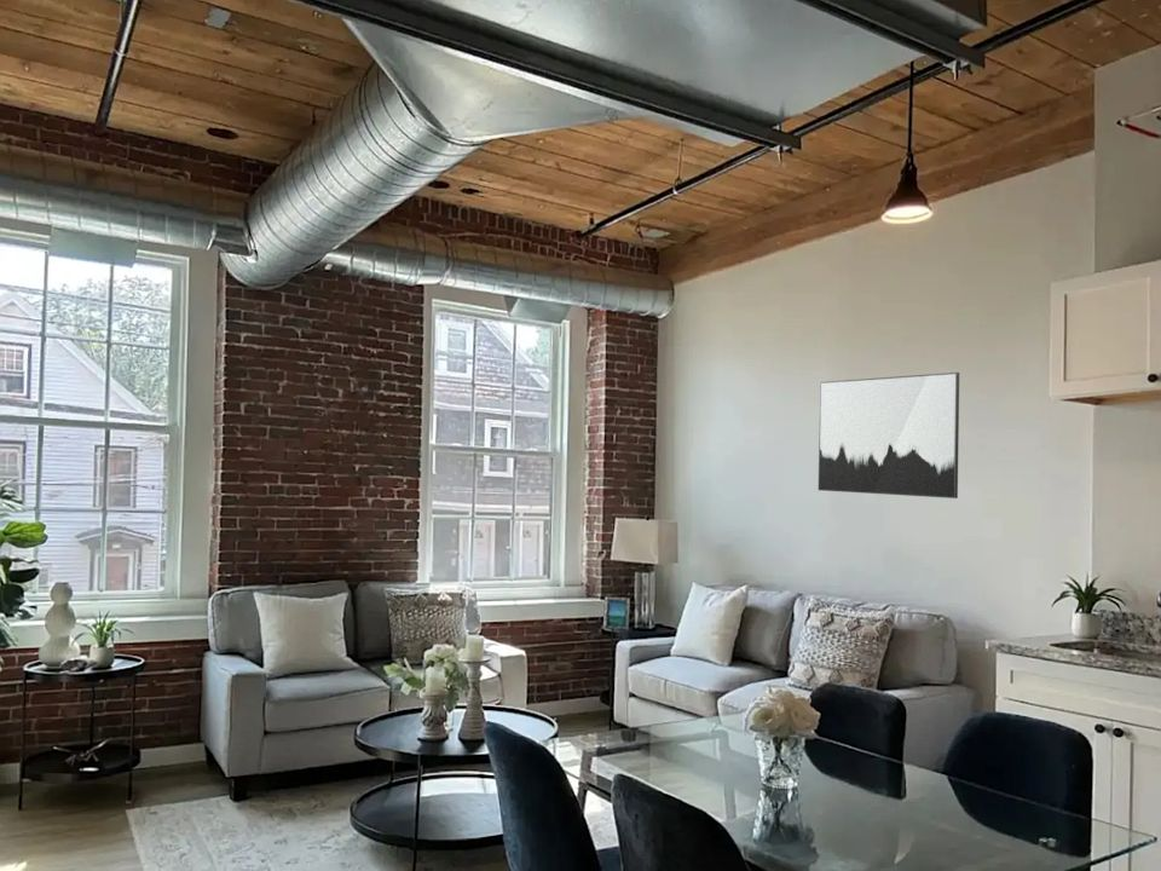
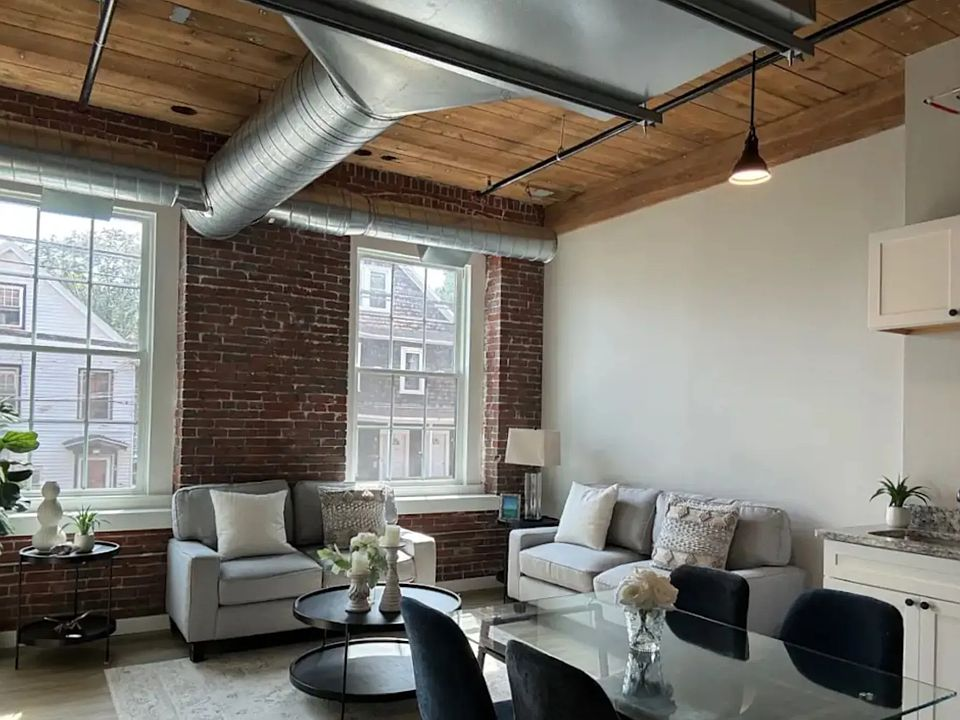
- wall art [818,371,960,500]
